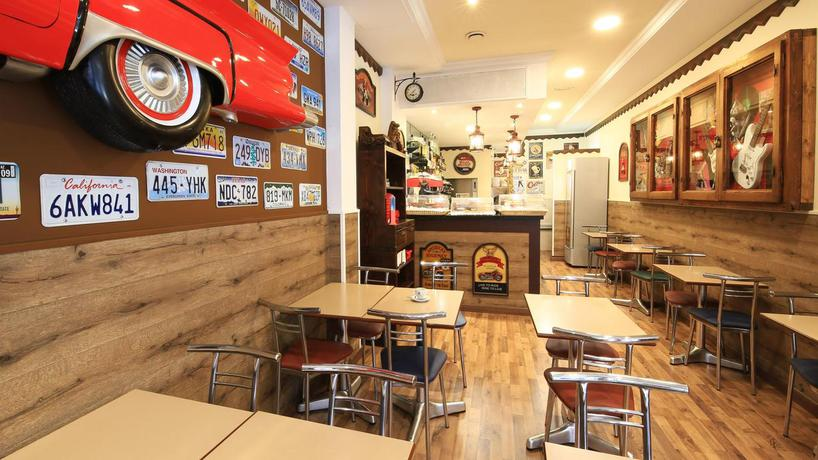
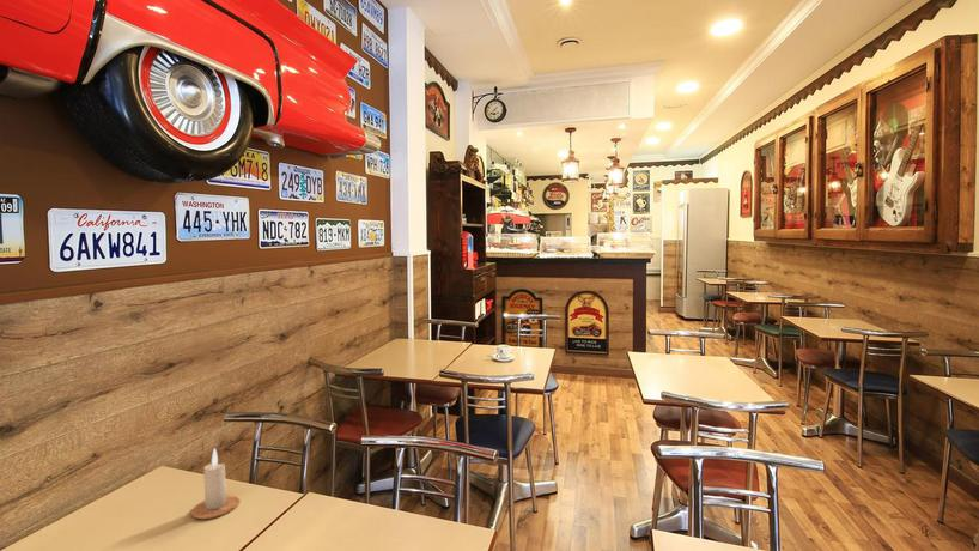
+ candle [190,447,241,520]
